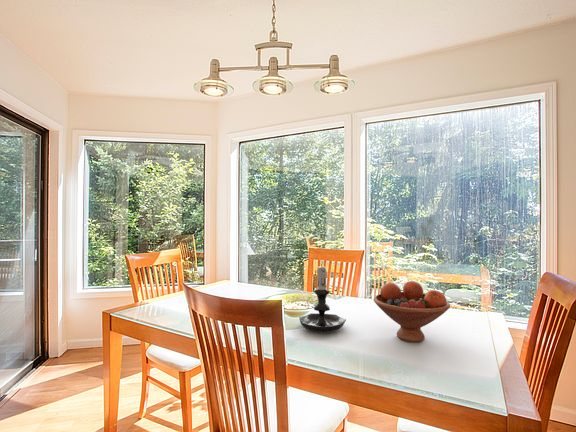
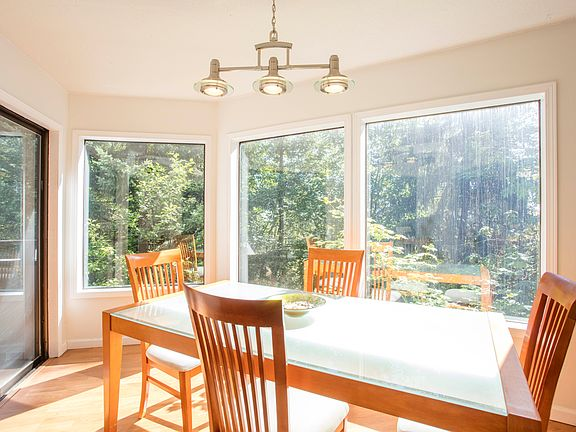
- candle holder [298,261,347,334]
- fruit bowl [373,280,451,343]
